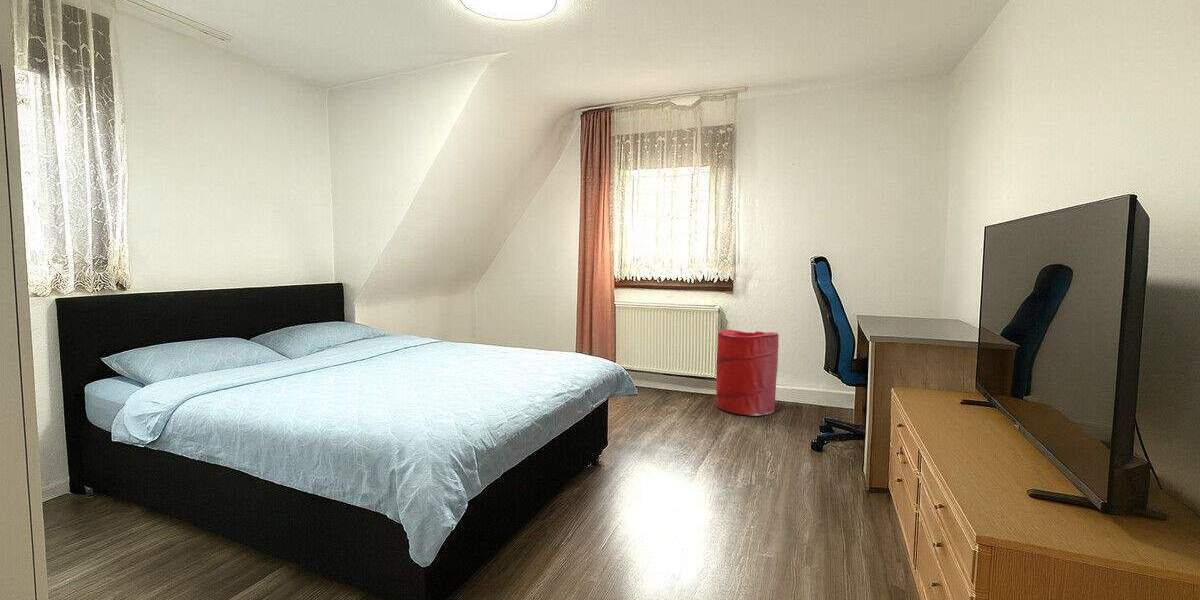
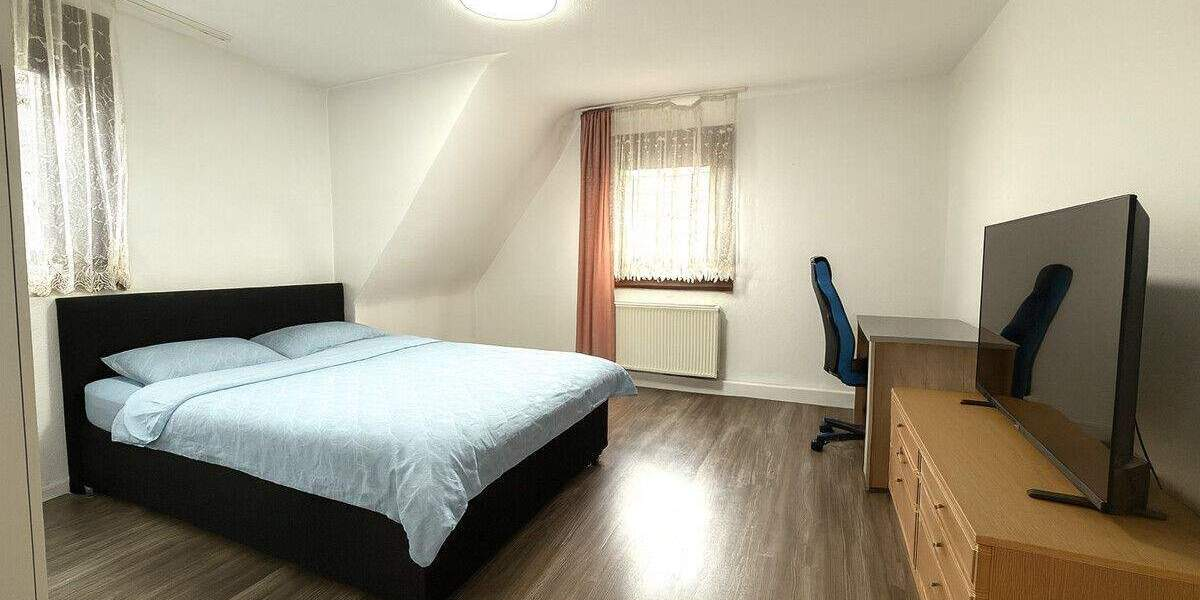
- laundry hamper [715,329,780,417]
